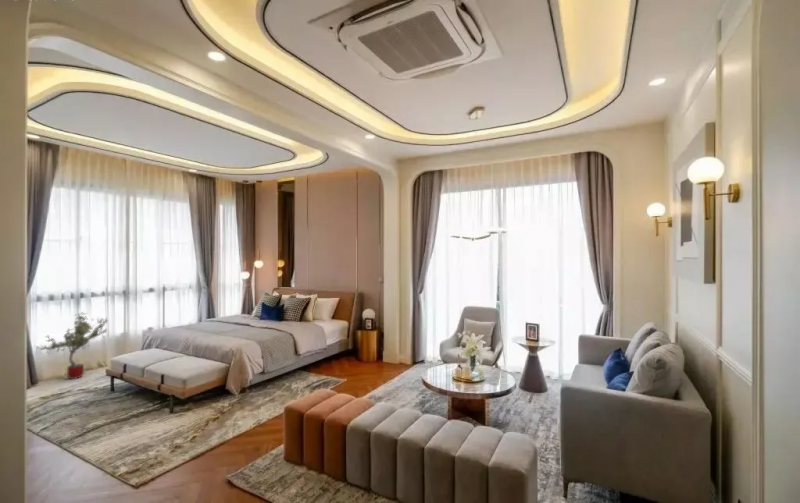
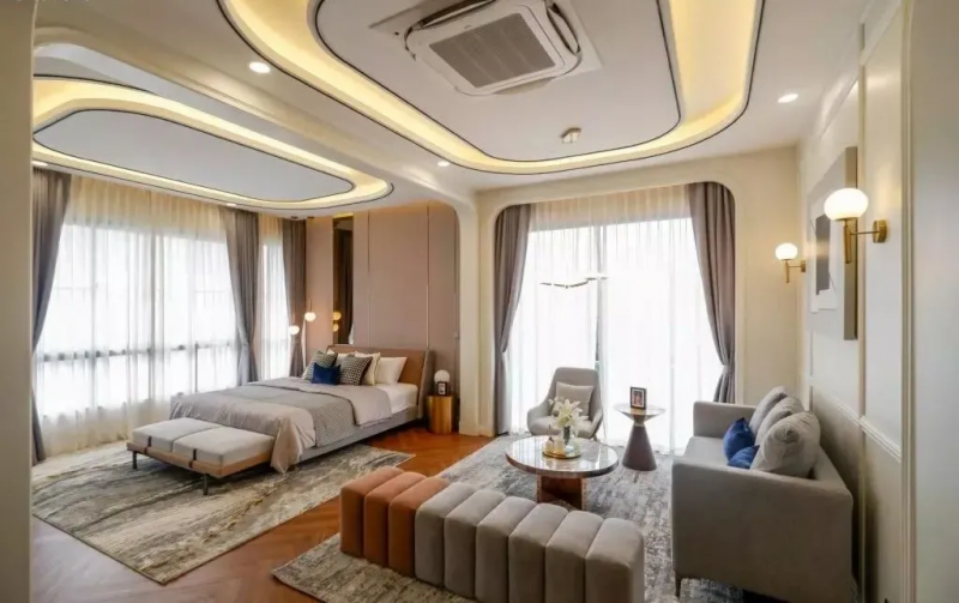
- potted tree [38,311,109,380]
